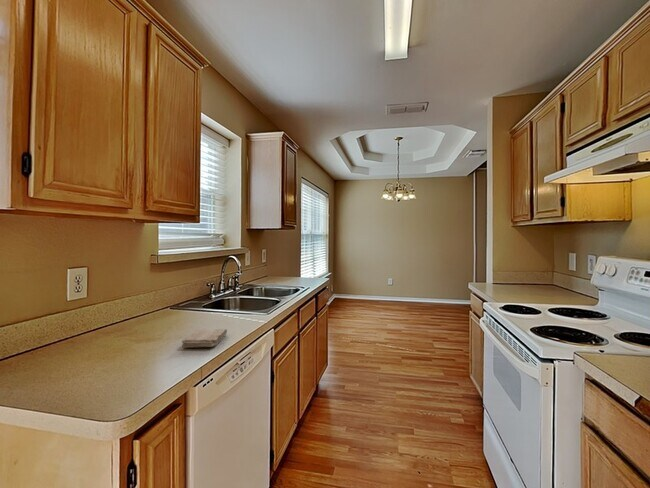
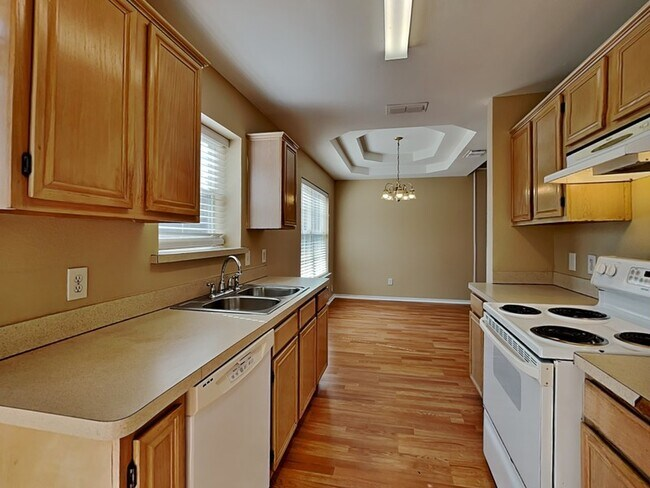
- washcloth [181,328,228,349]
